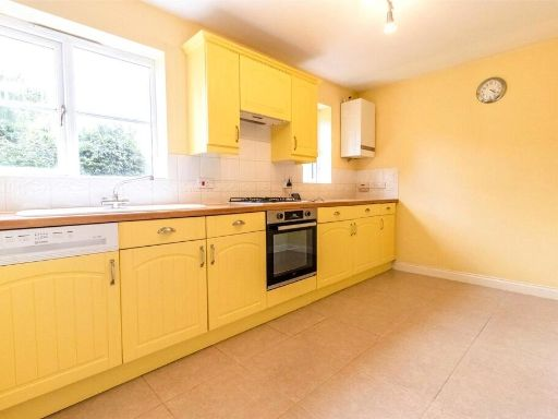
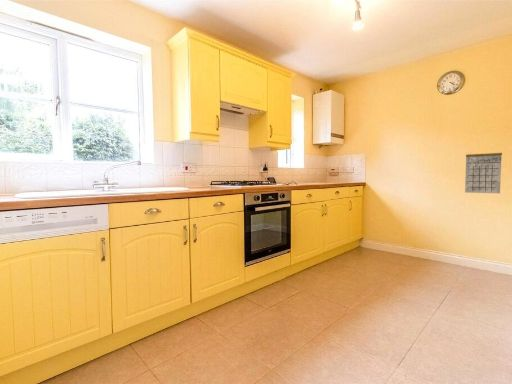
+ calendar [464,147,503,194]
